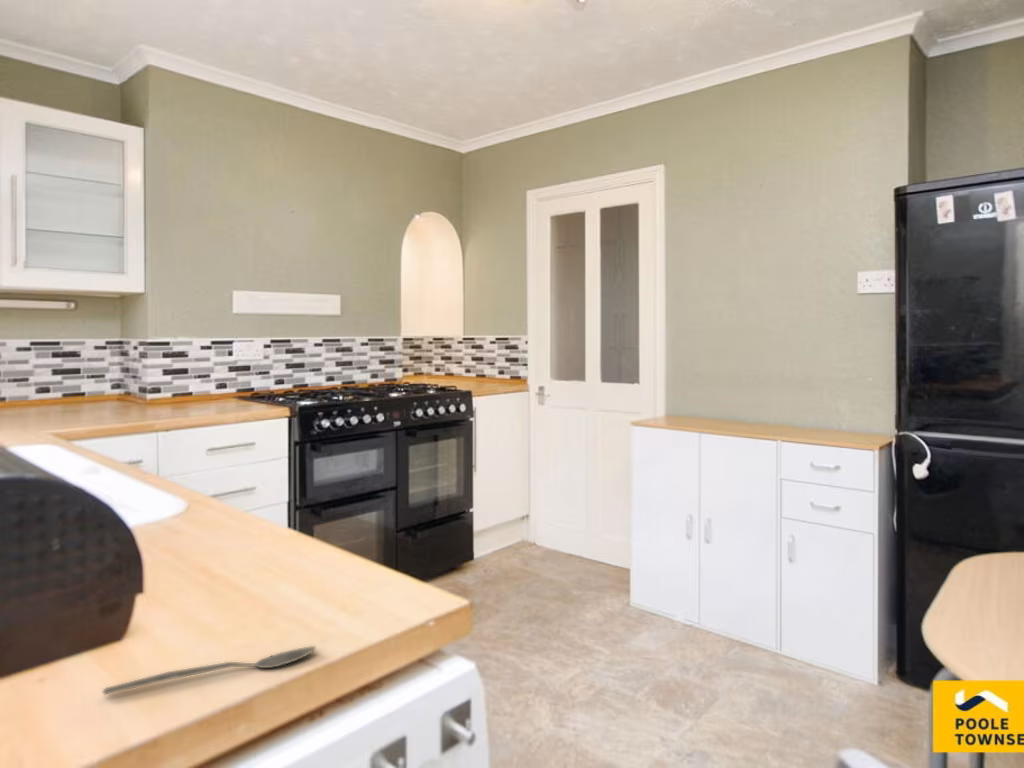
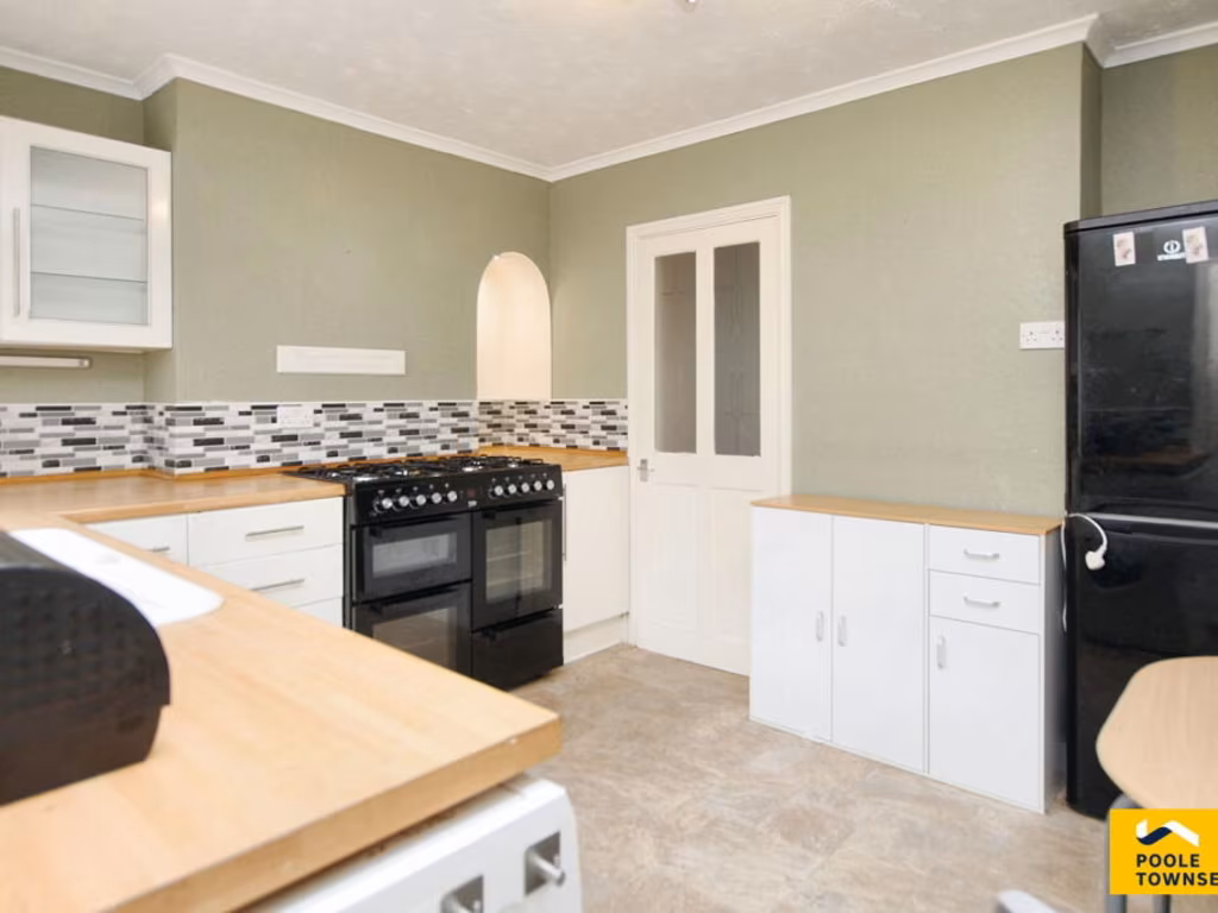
- spoon [102,645,317,695]
